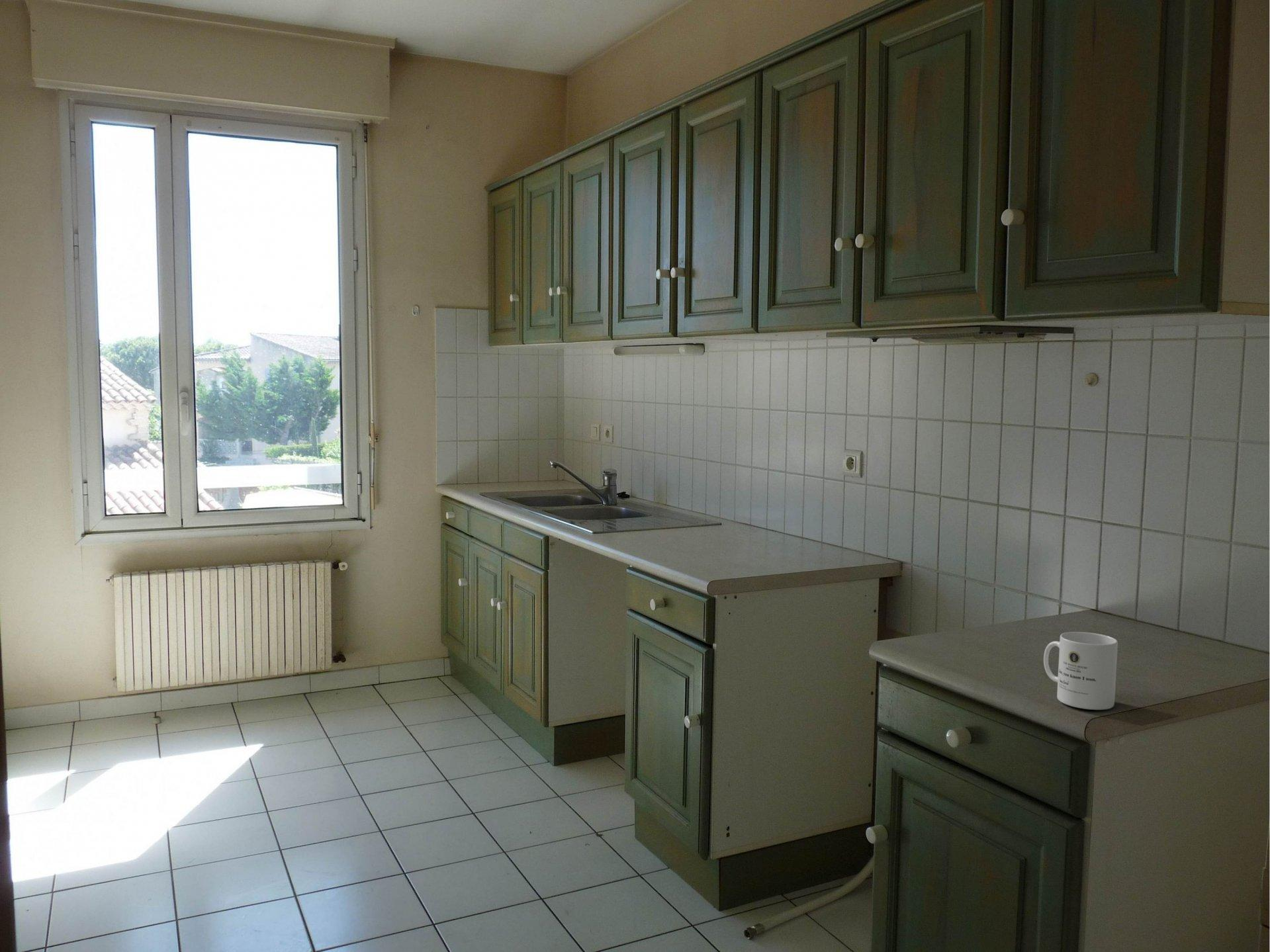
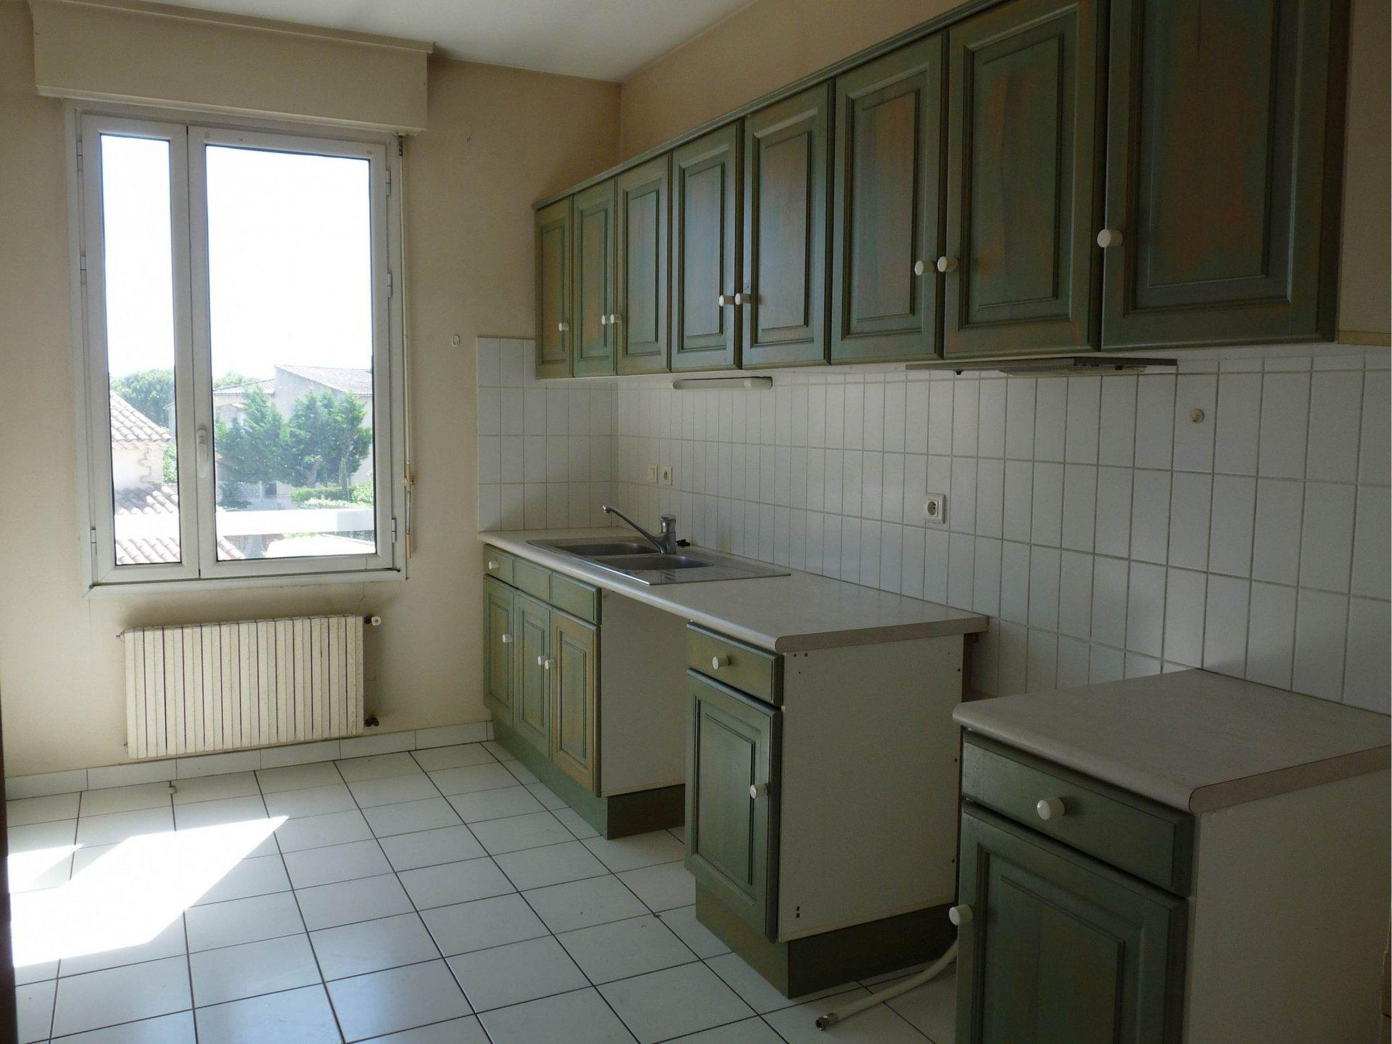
- mug [1043,631,1118,711]
